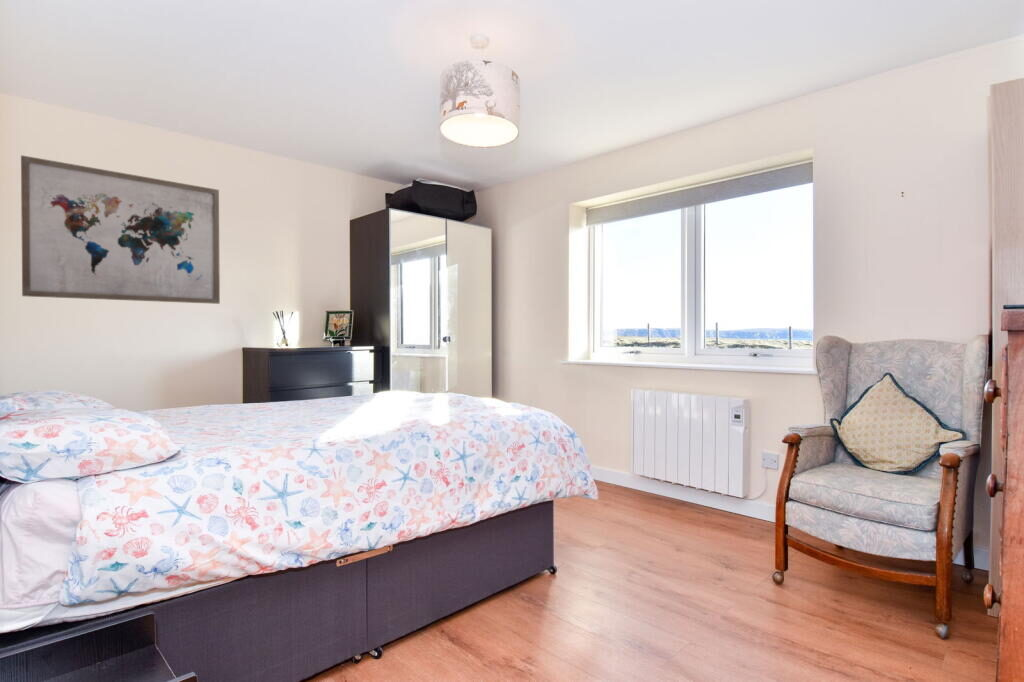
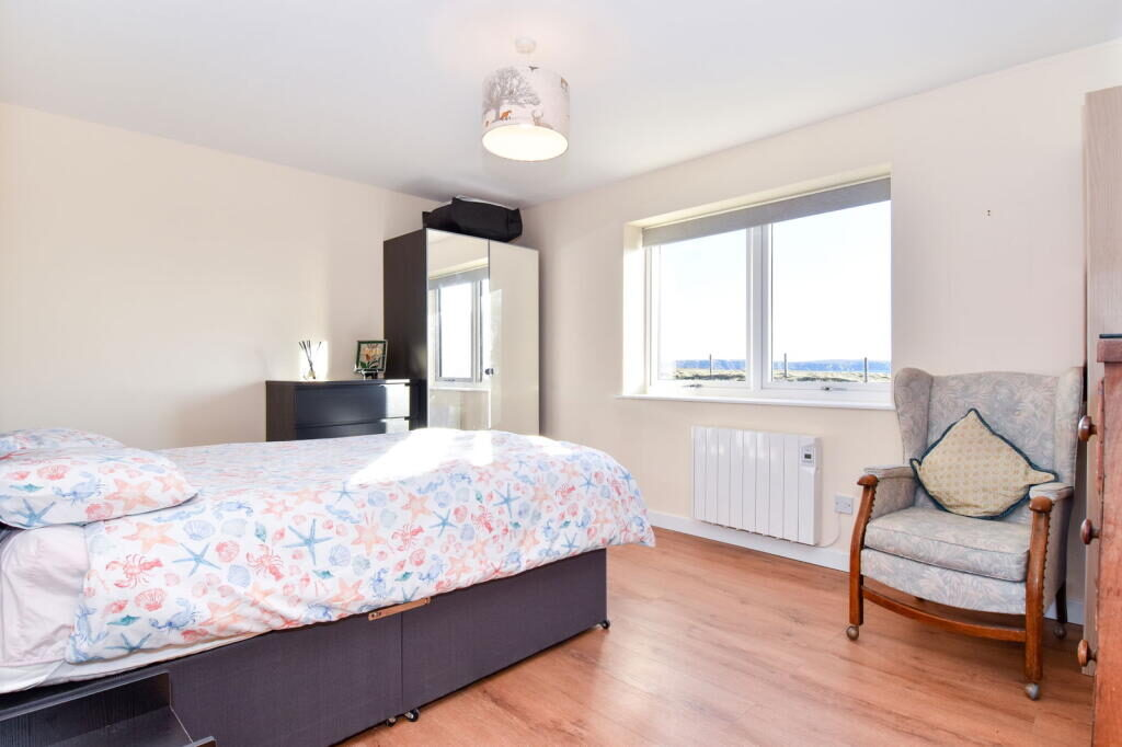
- wall art [20,154,221,305]
